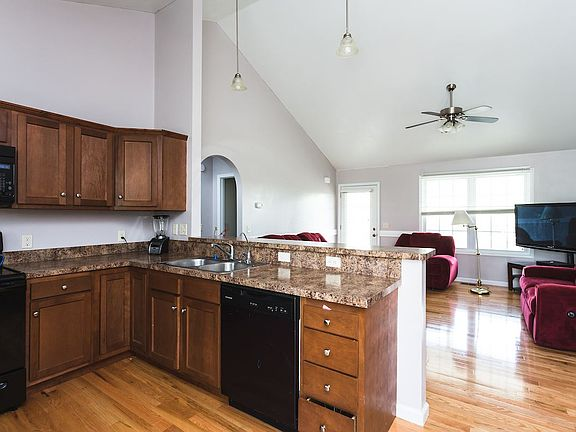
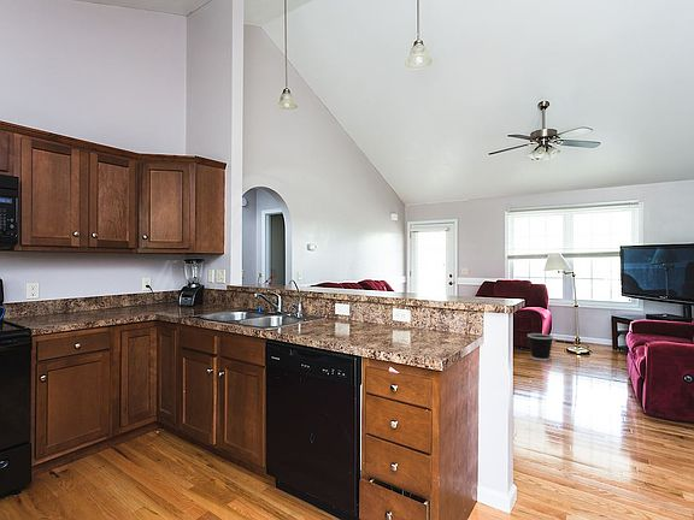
+ wastebasket [527,332,554,362]
